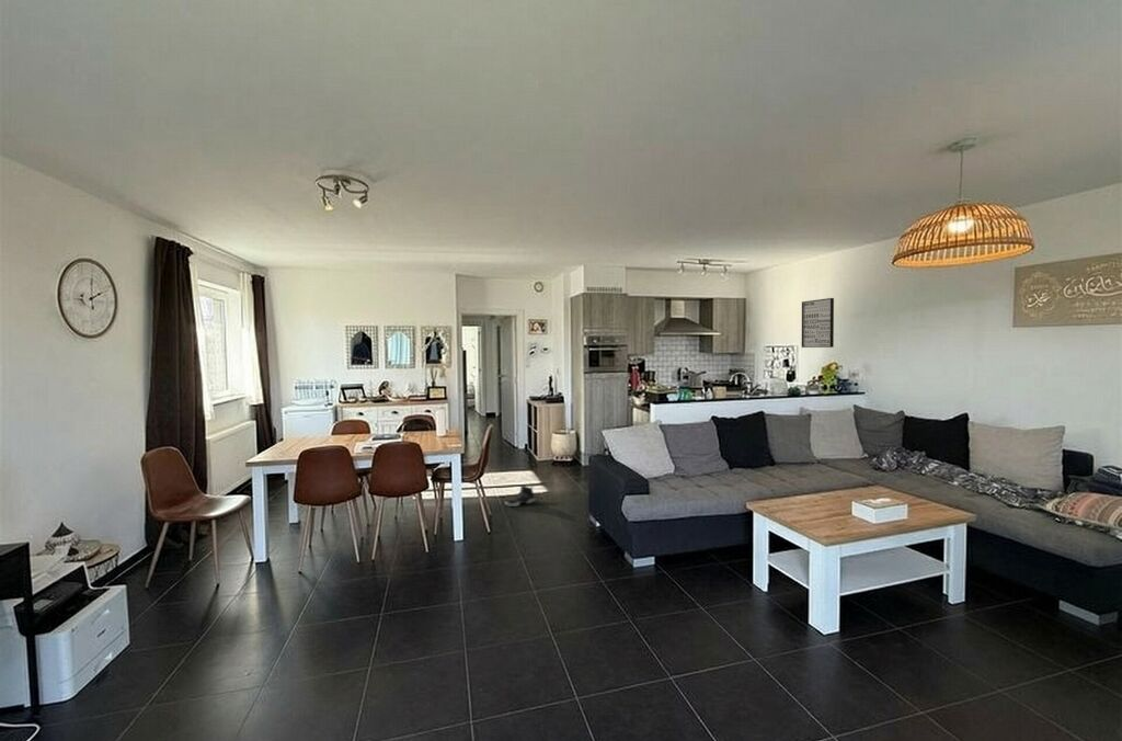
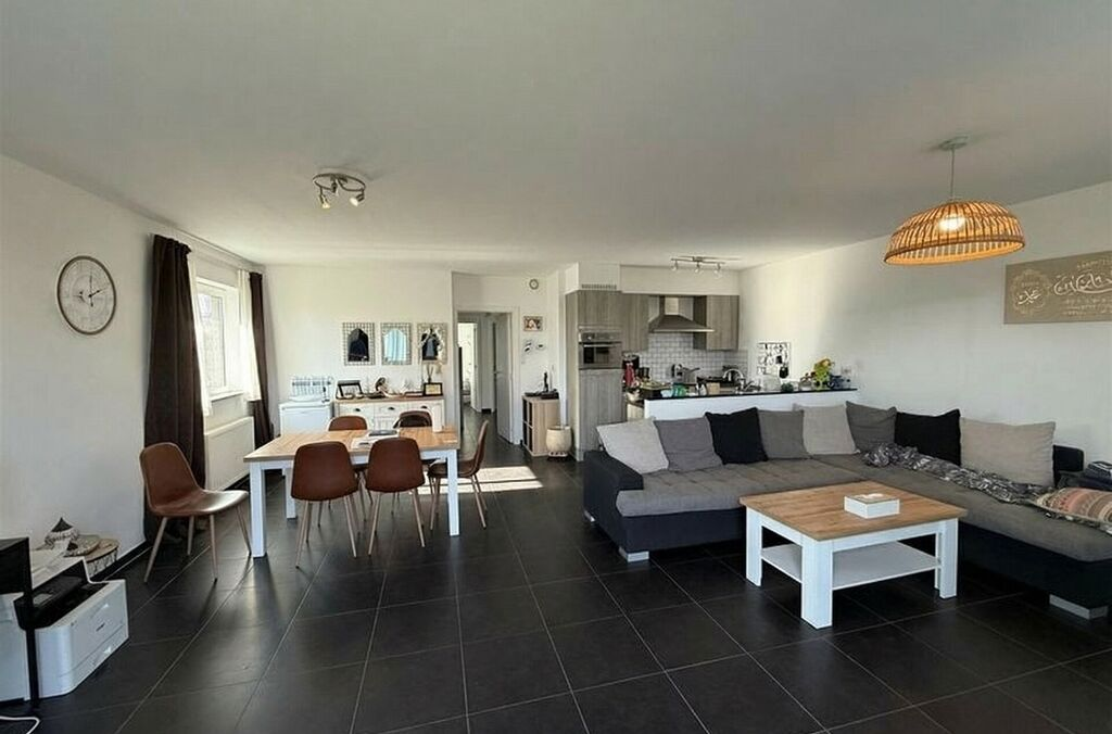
- sneaker [504,483,536,508]
- wall art [801,297,835,349]
